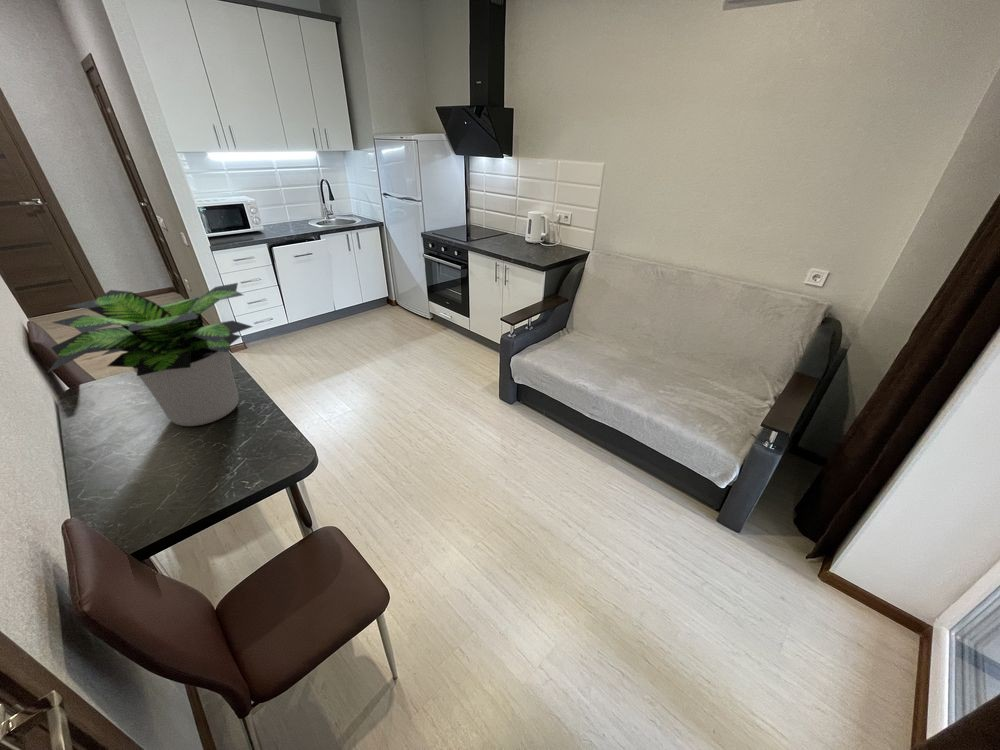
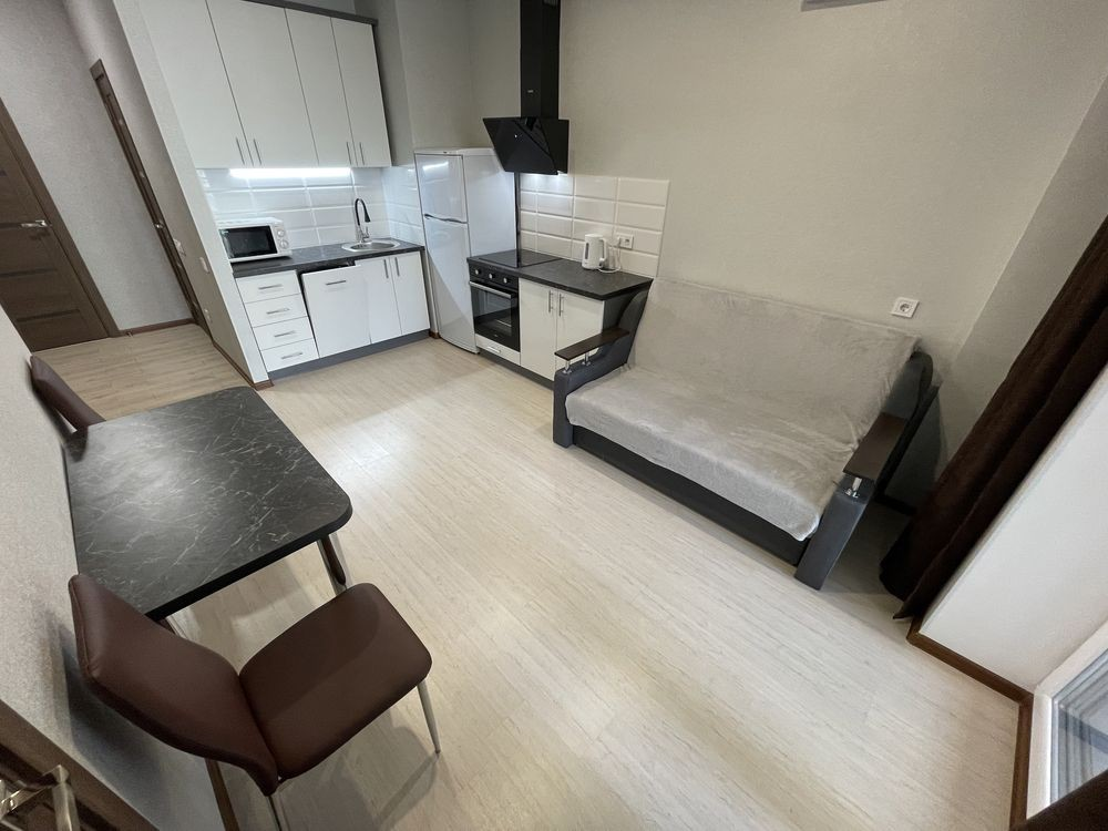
- potted plant [46,282,254,427]
